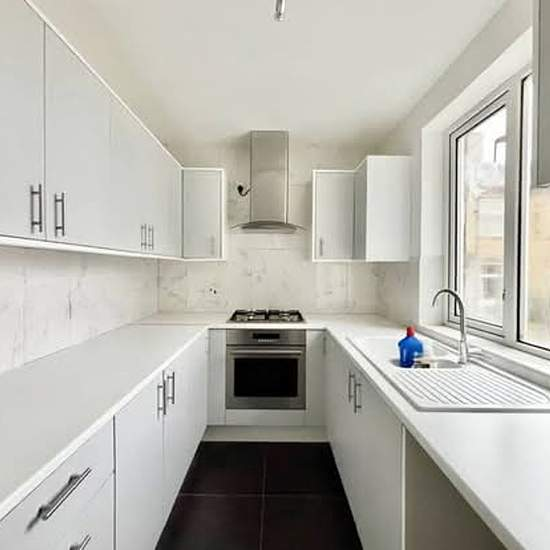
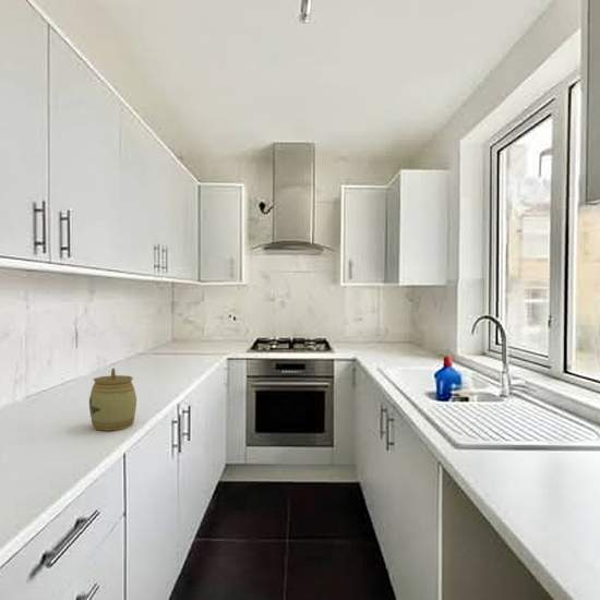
+ jar [88,368,137,432]
